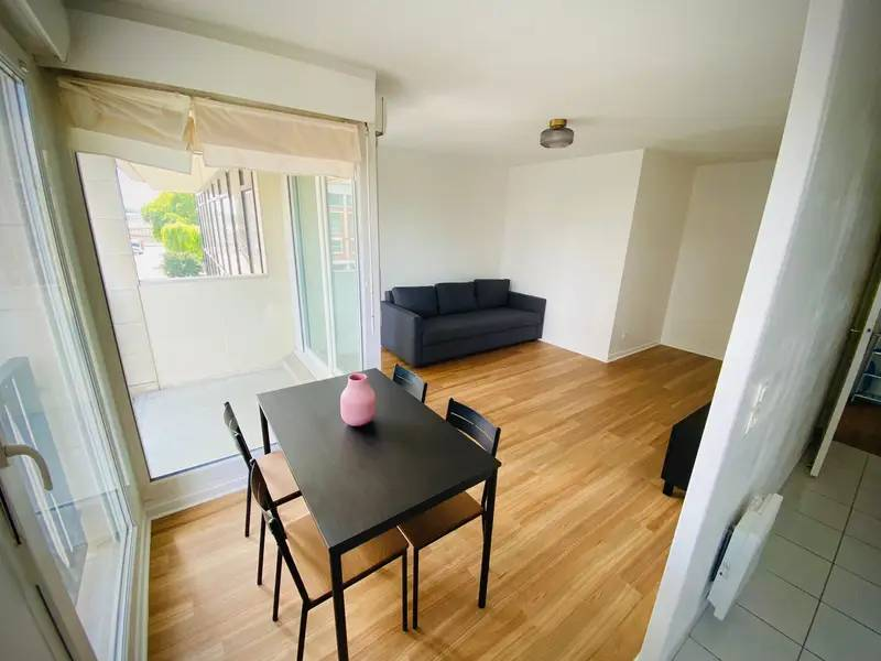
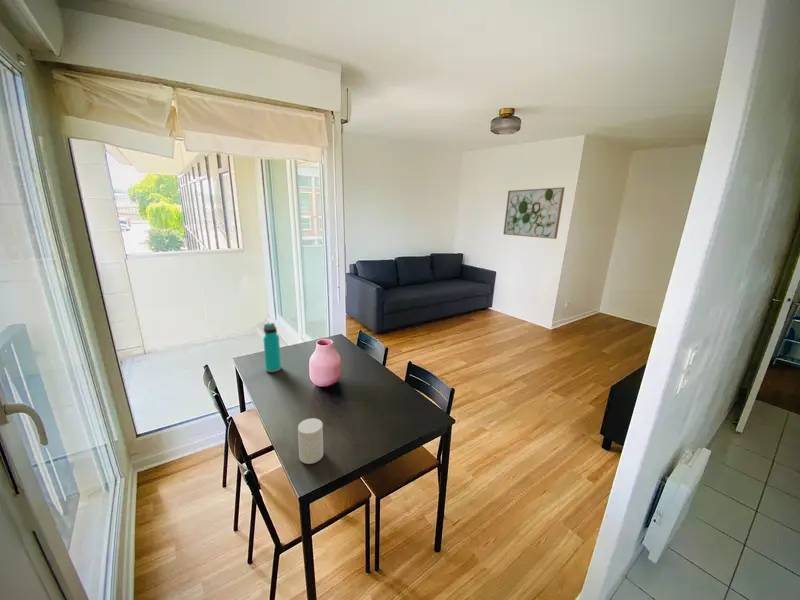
+ cup [297,417,324,465]
+ wall art [502,186,565,240]
+ water bottle [262,322,282,373]
